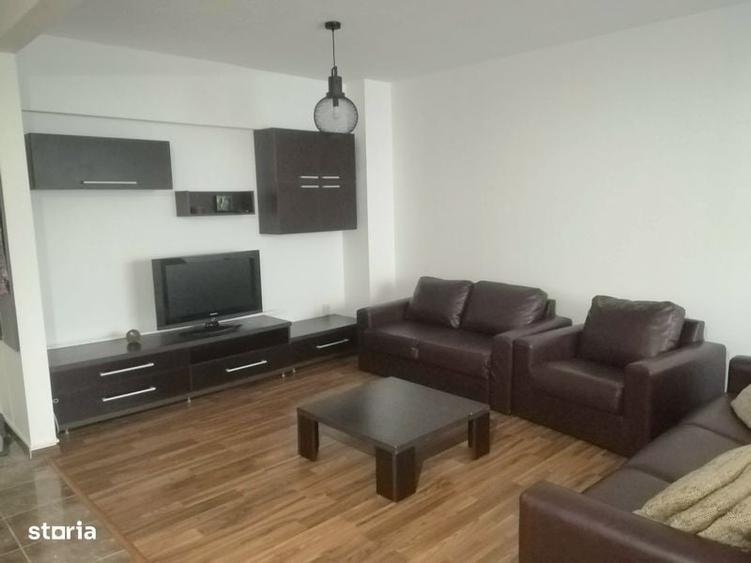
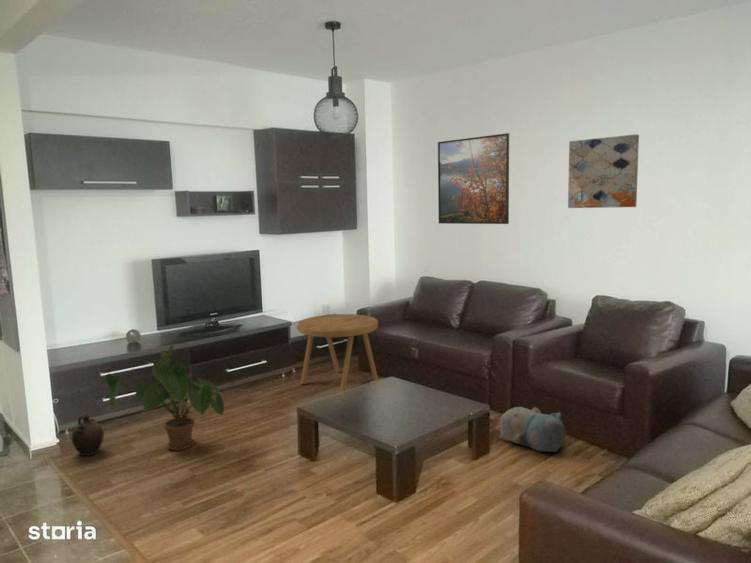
+ side table [296,313,379,393]
+ ceramic jug [71,414,105,457]
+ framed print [437,132,510,225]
+ plush toy [497,406,568,453]
+ wall art [567,133,640,209]
+ house plant [105,344,225,451]
